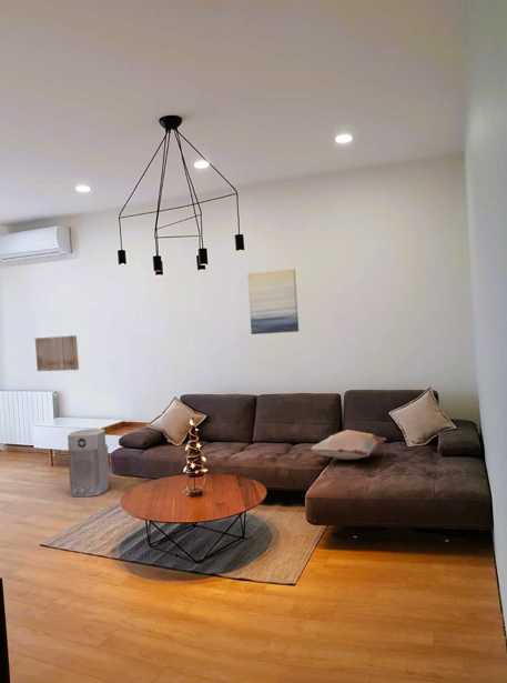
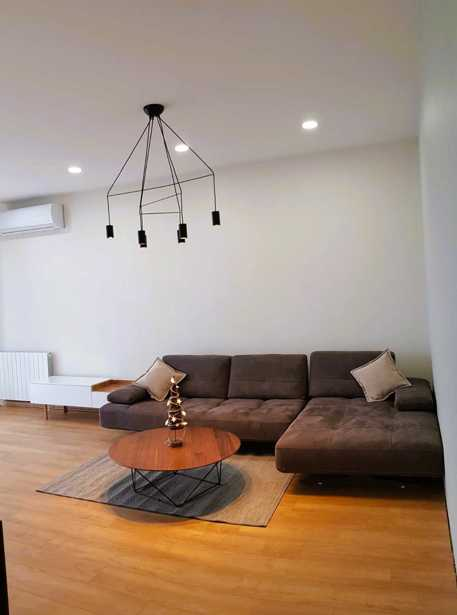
- air purifier [67,428,111,498]
- wall art [34,334,80,372]
- decorative pillow [308,429,387,461]
- wall art [246,268,300,335]
